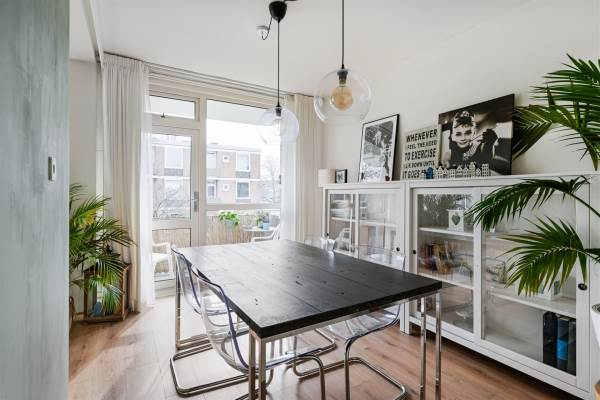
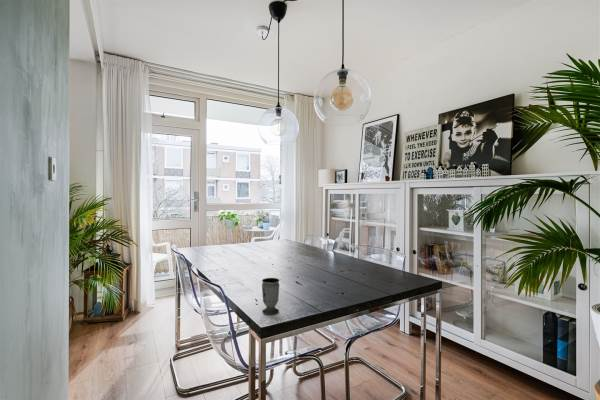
+ cup [261,277,280,316]
